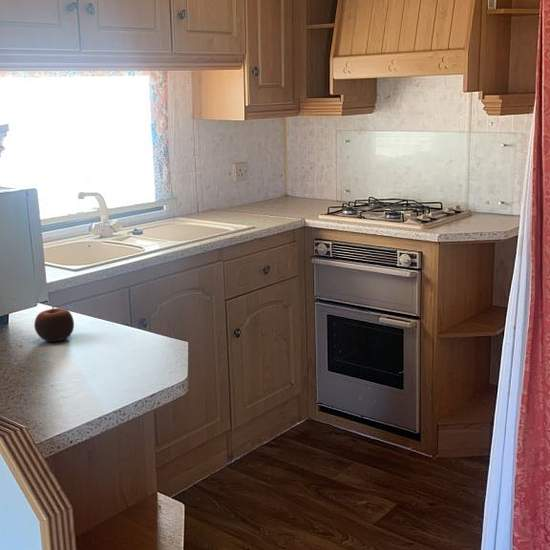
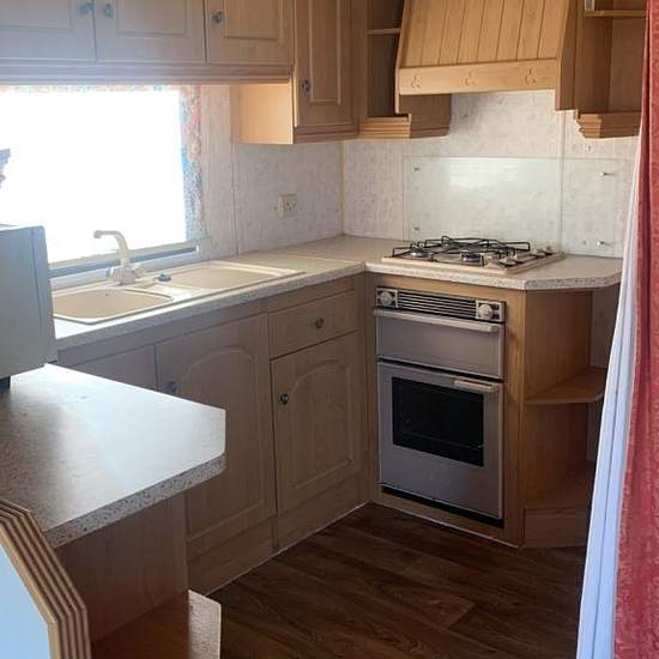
- apple [33,305,75,343]
